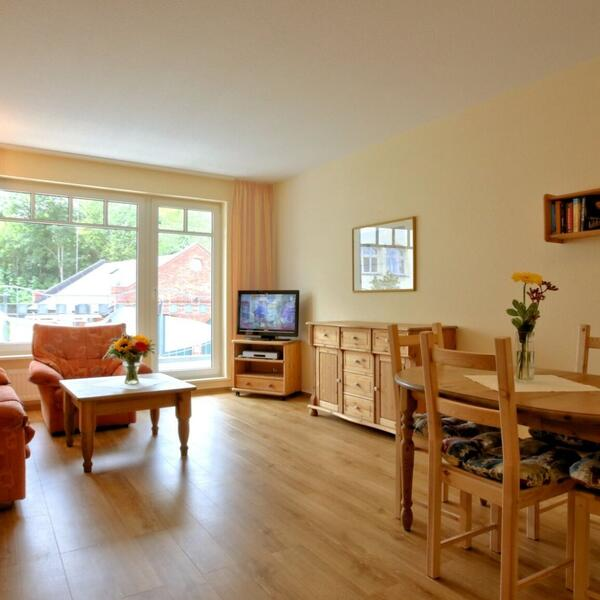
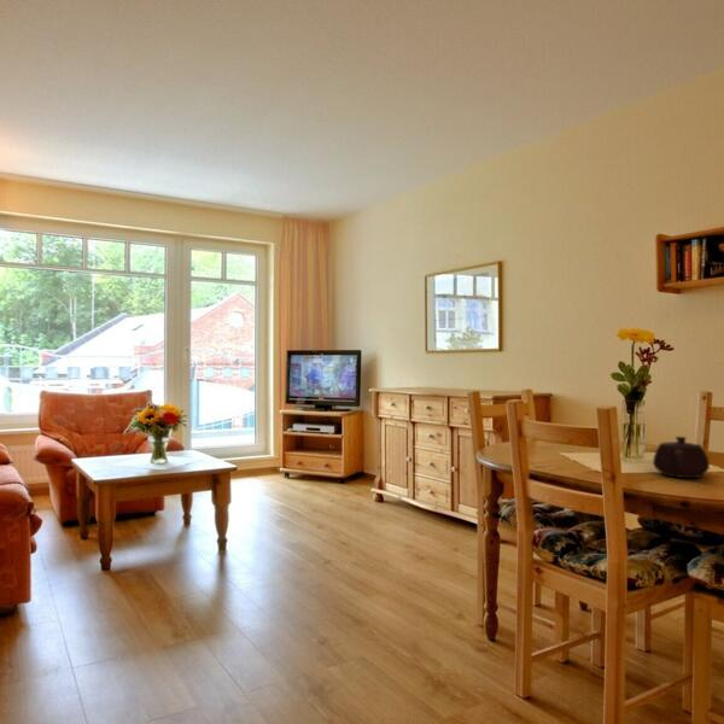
+ teapot [652,436,711,479]
